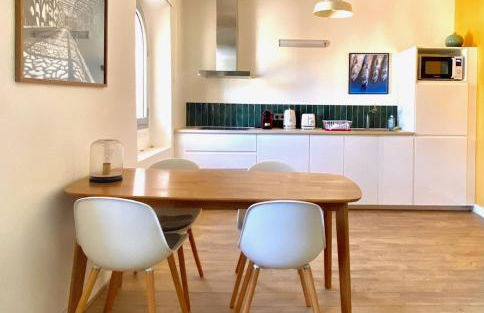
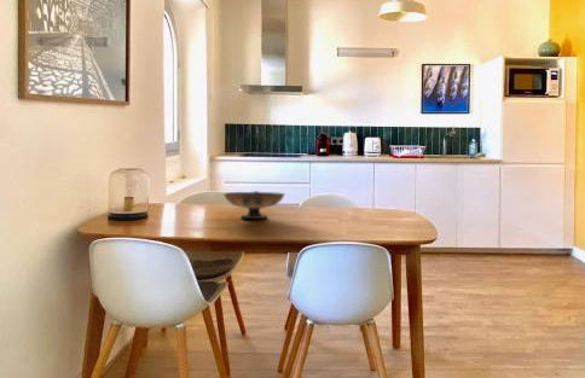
+ decorative bowl [222,190,286,220]
